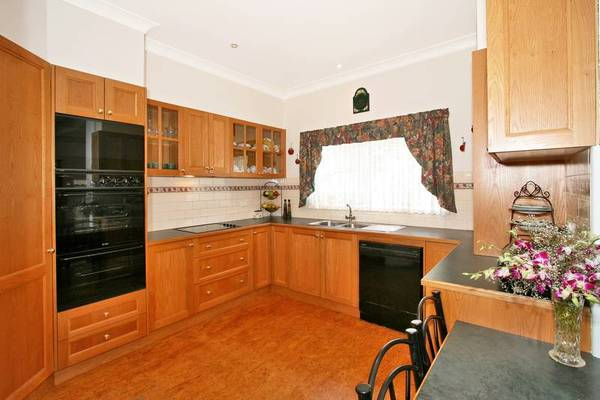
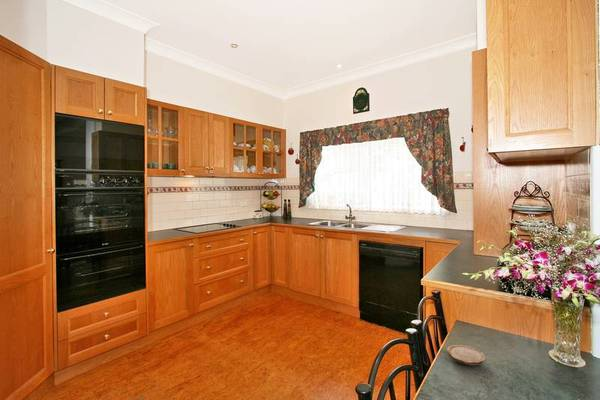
+ wood slice [446,344,486,366]
